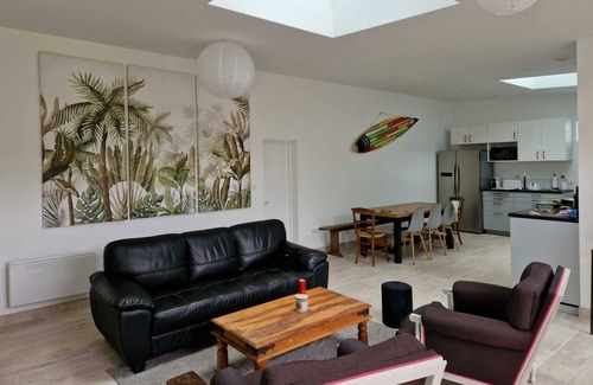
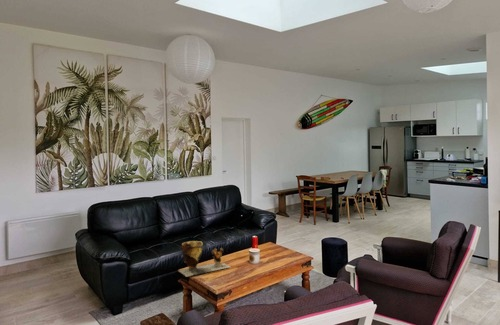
+ clay pot [178,240,231,278]
